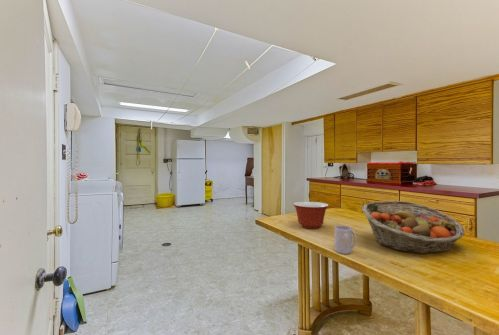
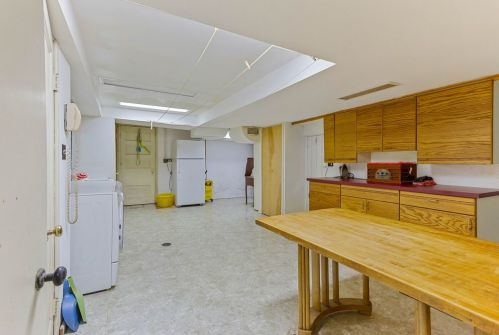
- mug [334,224,357,255]
- fruit basket [361,200,466,255]
- mixing bowl [292,201,330,229]
